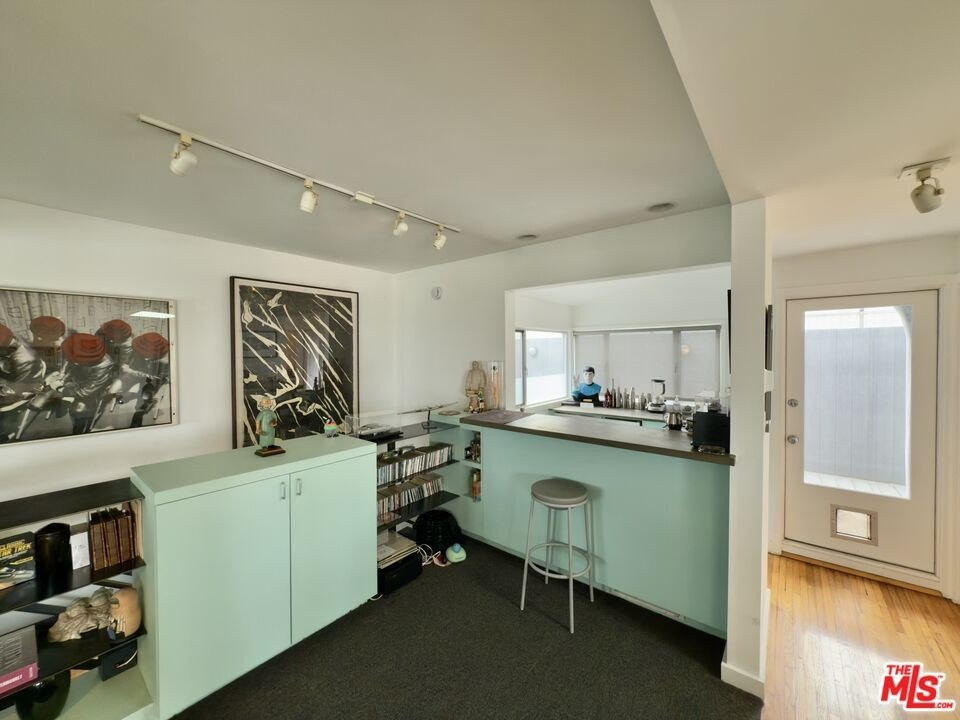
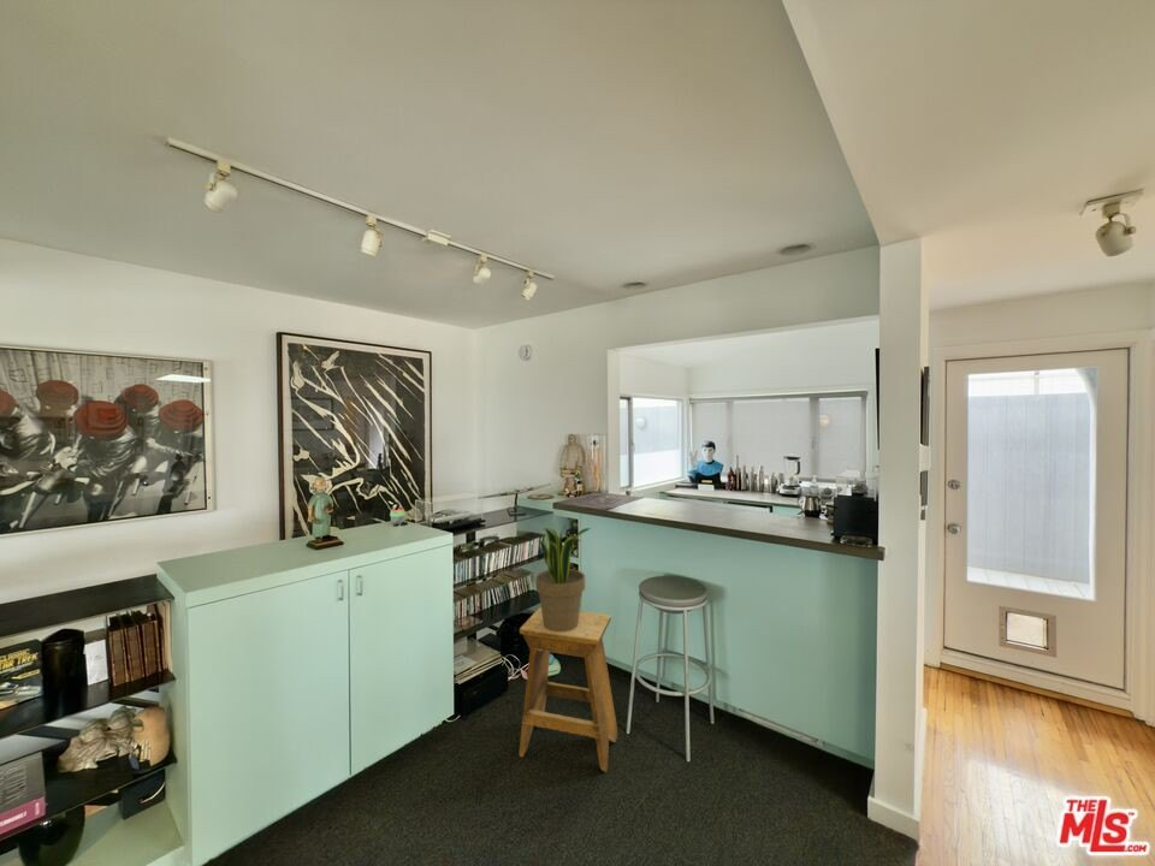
+ stool [519,606,618,773]
+ potted plant [534,526,592,631]
